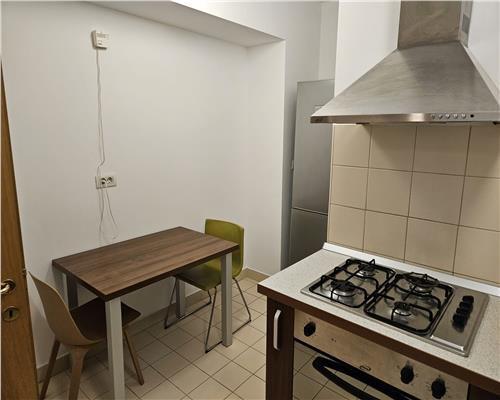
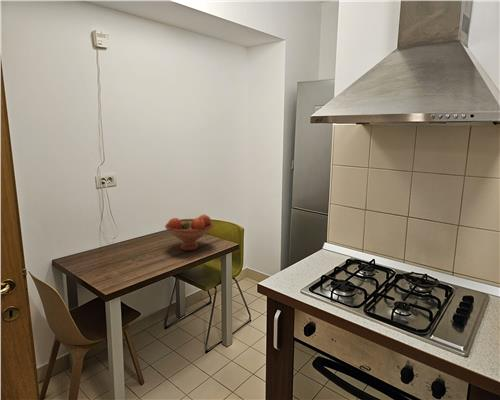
+ fruit bowl [164,214,214,251]
